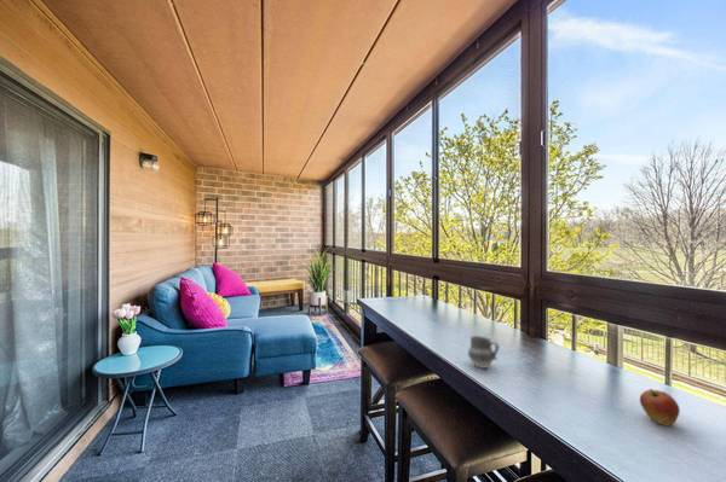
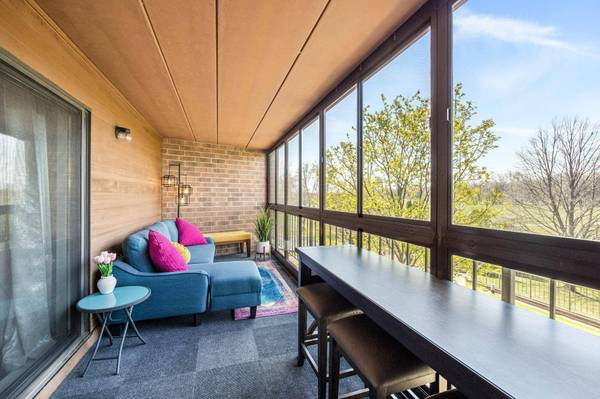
- cup [467,335,500,370]
- fruit [639,387,681,426]
